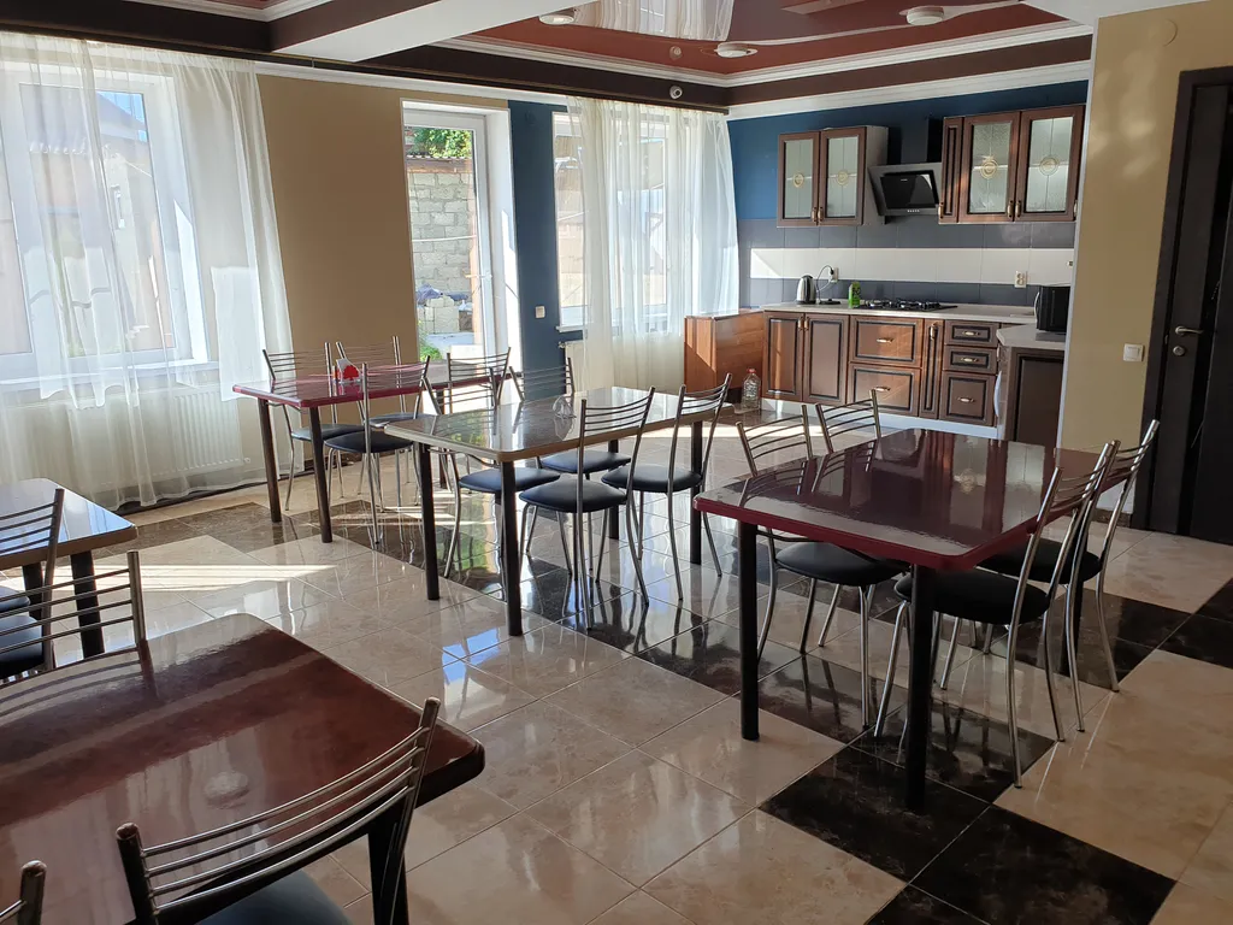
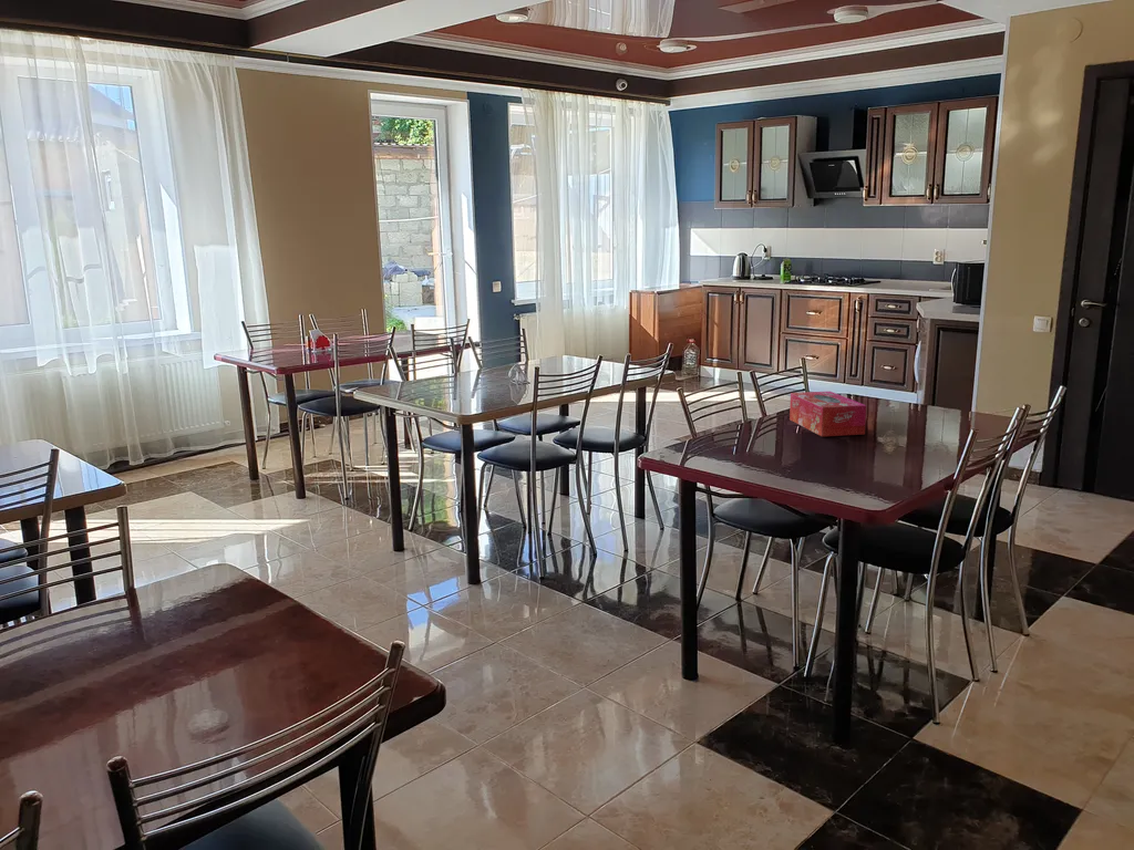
+ tissue box [788,391,867,437]
